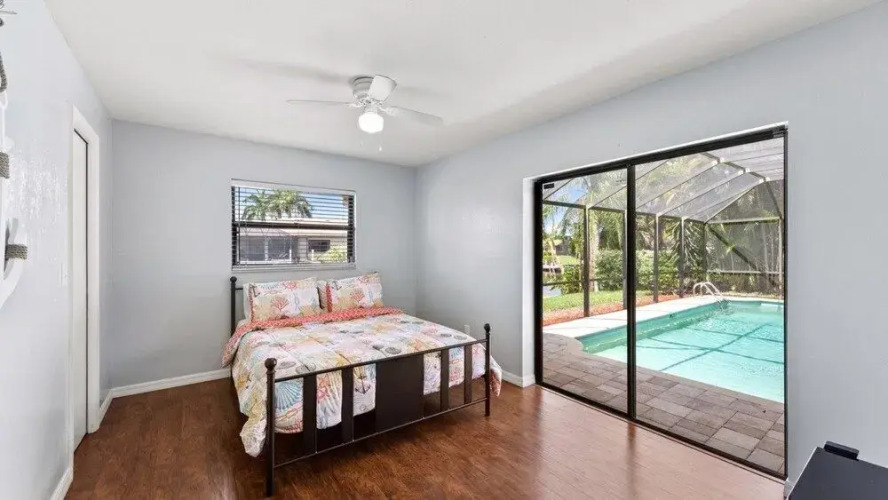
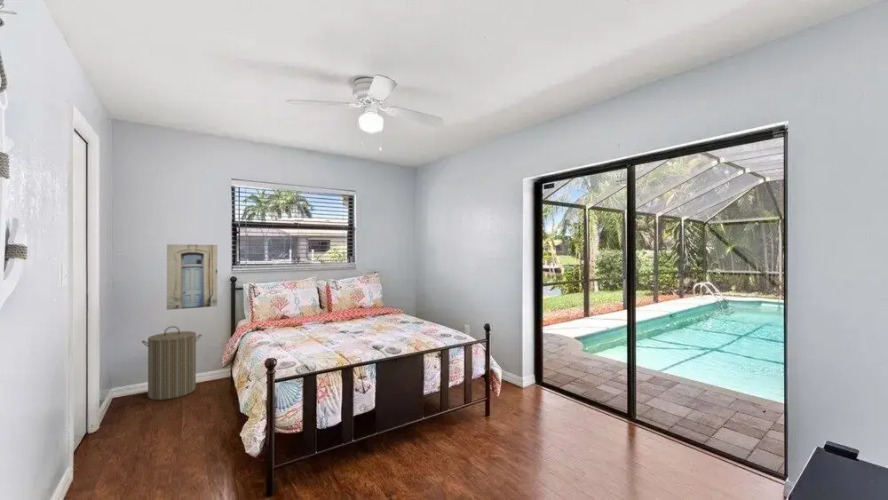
+ wall art [166,243,218,311]
+ laundry hamper [141,325,203,401]
